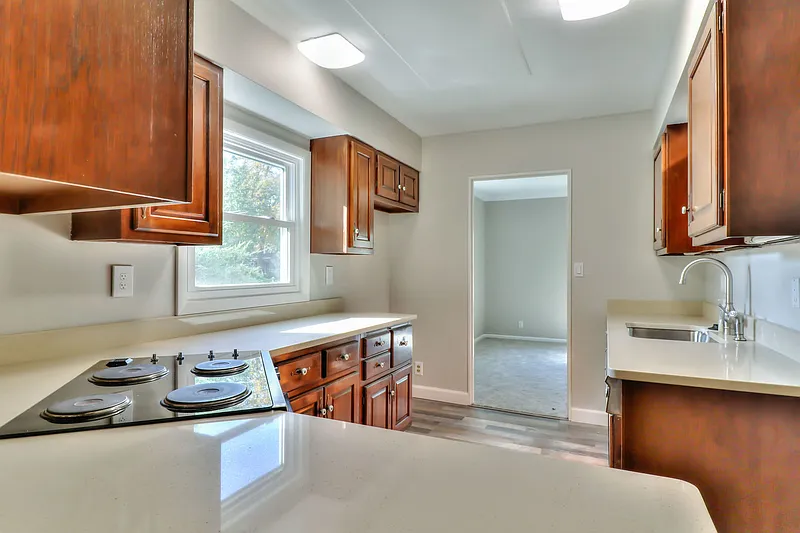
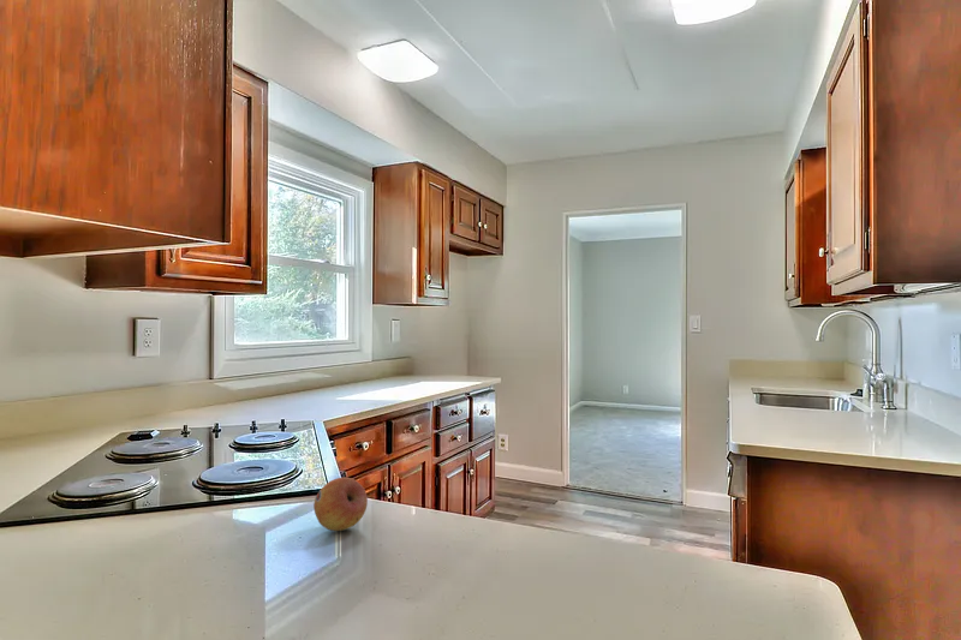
+ fruit [312,477,369,532]
